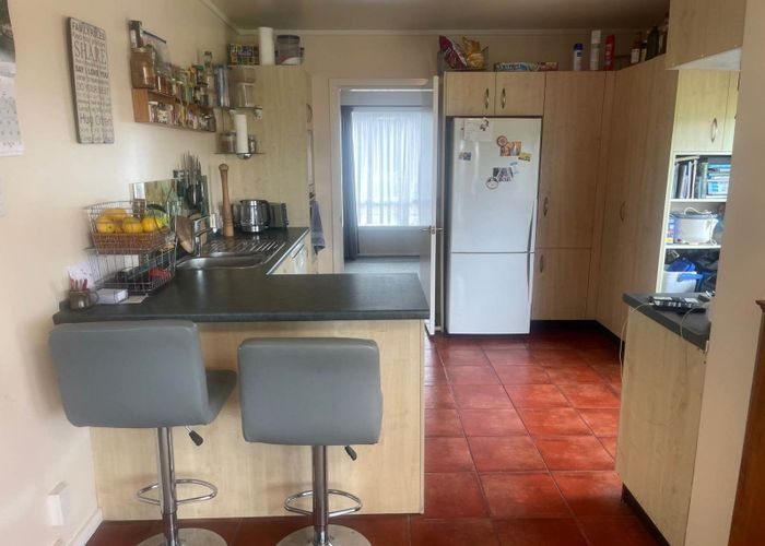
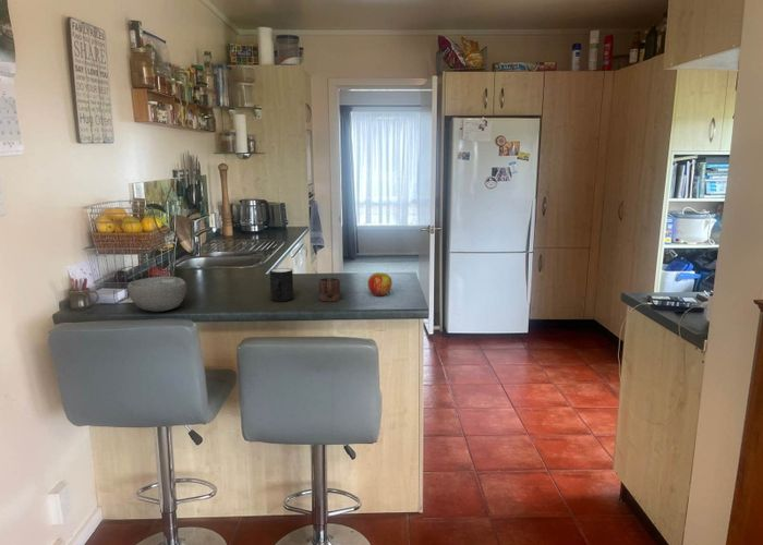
+ bowl [126,275,187,313]
+ mug [317,277,342,302]
+ mug [269,267,294,302]
+ apple [366,271,392,296]
